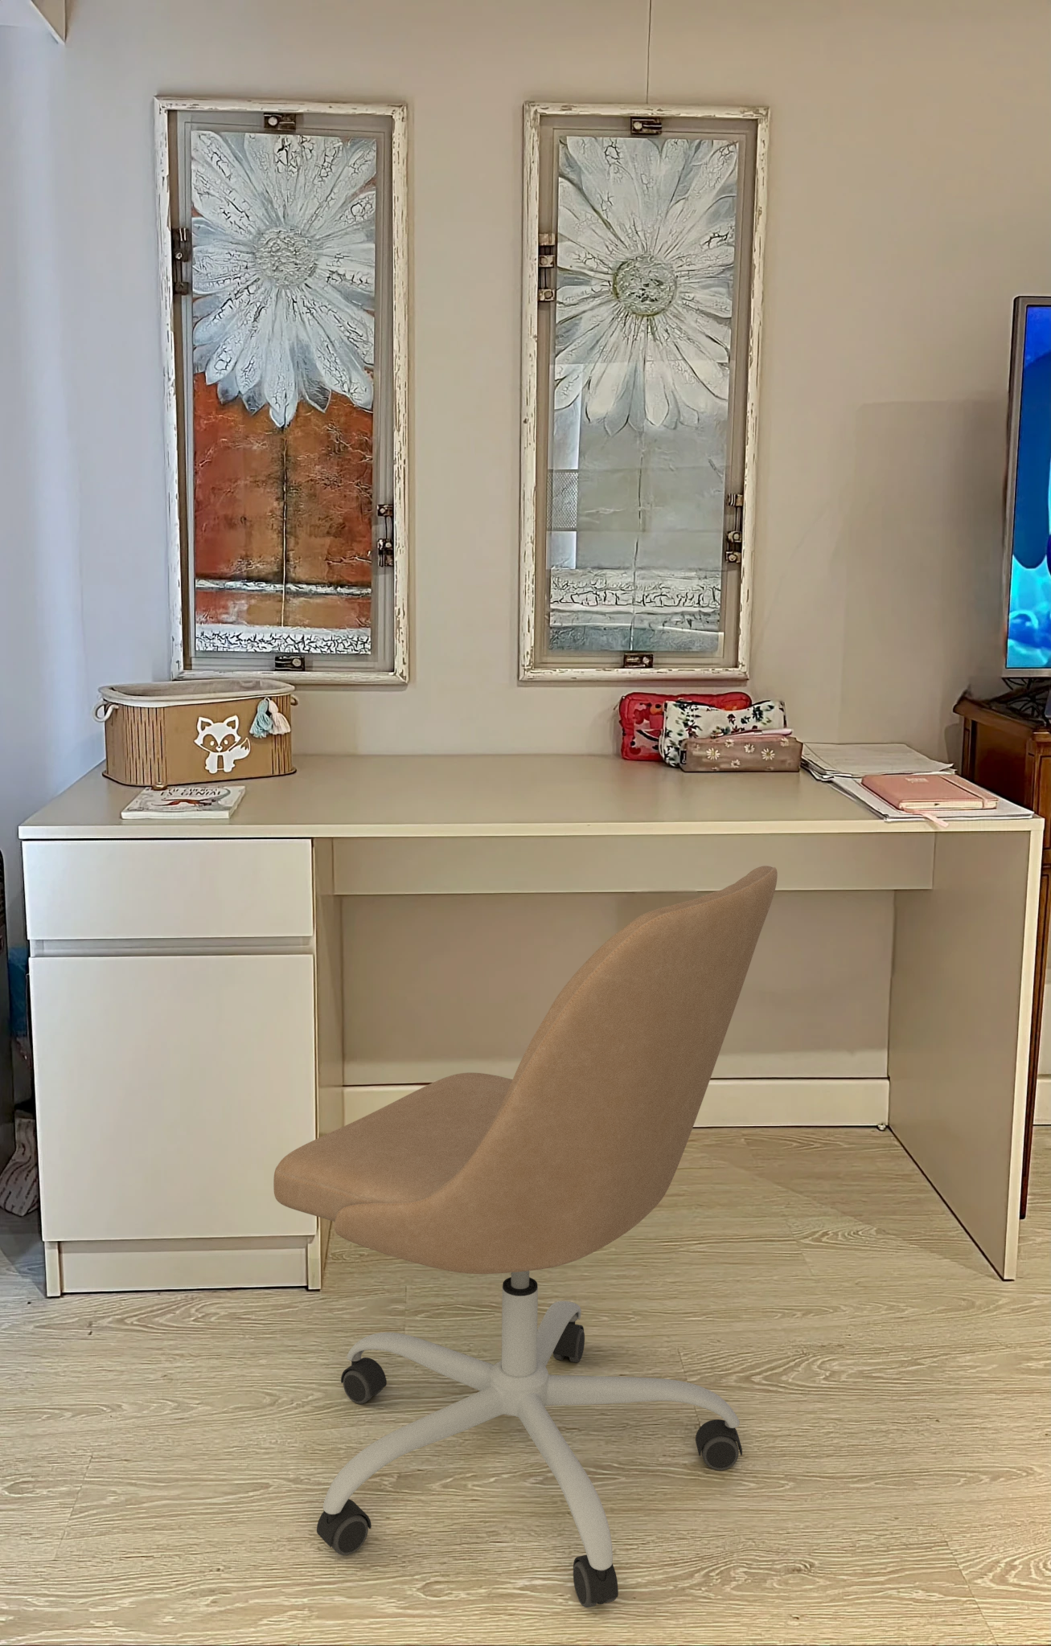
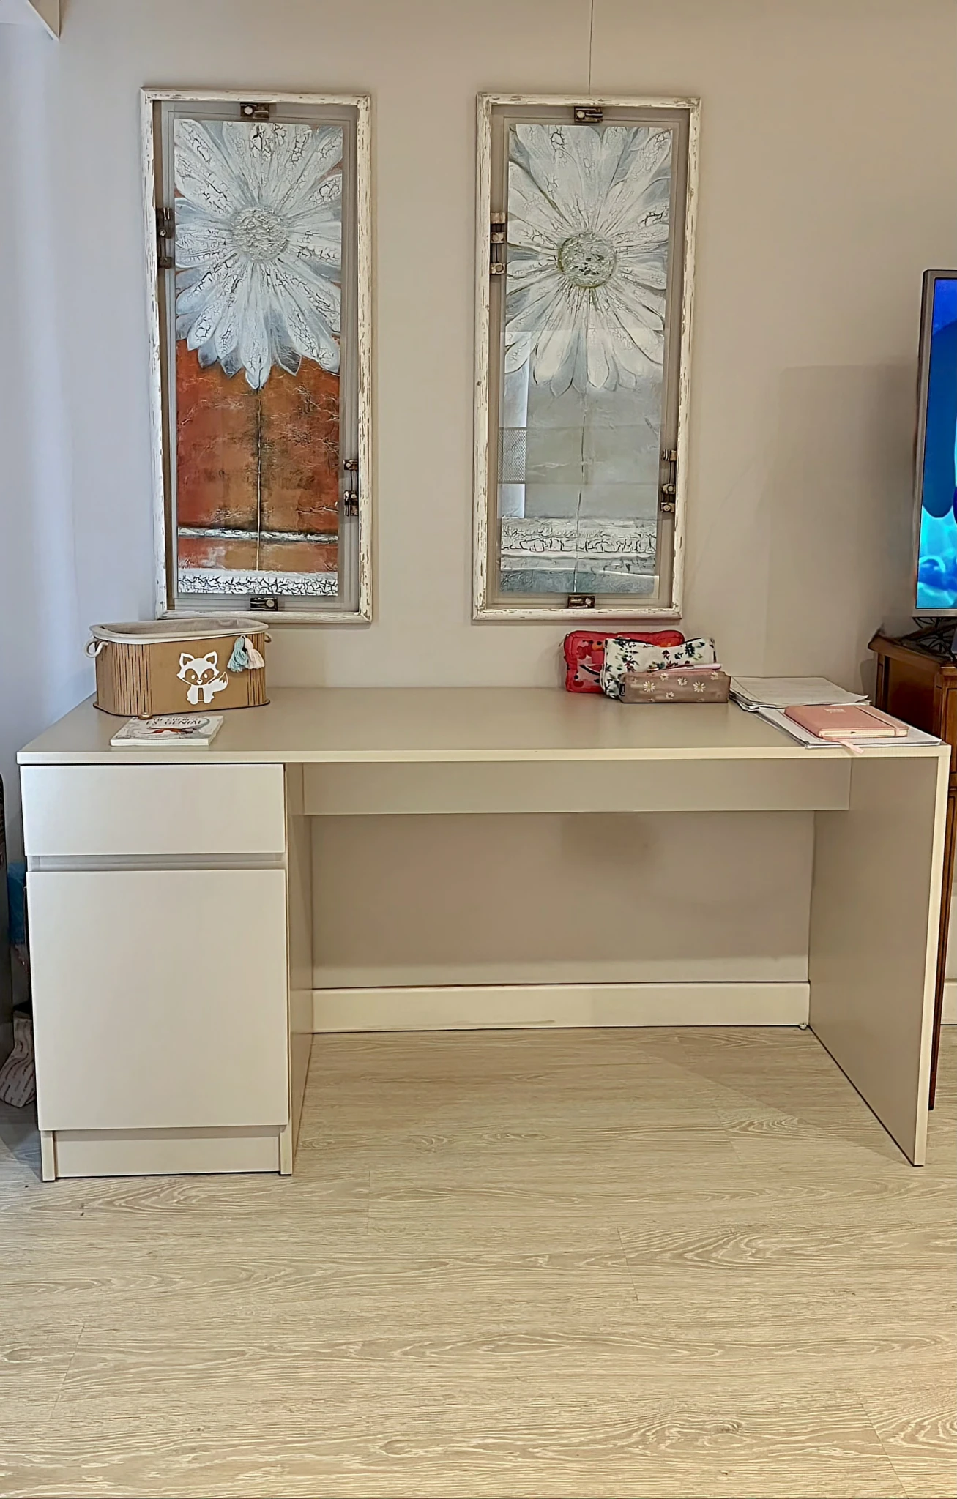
- office chair [272,865,779,1609]
